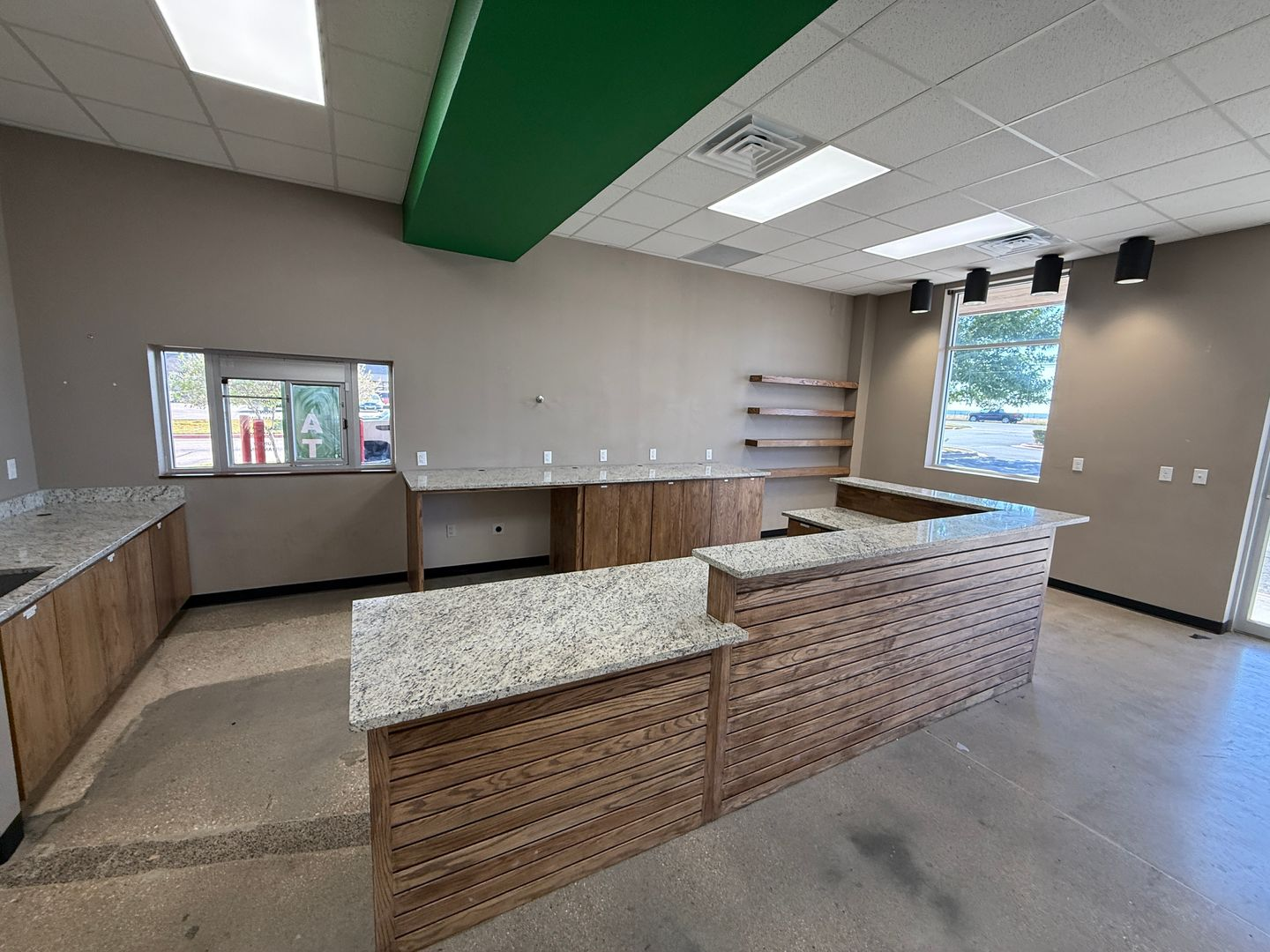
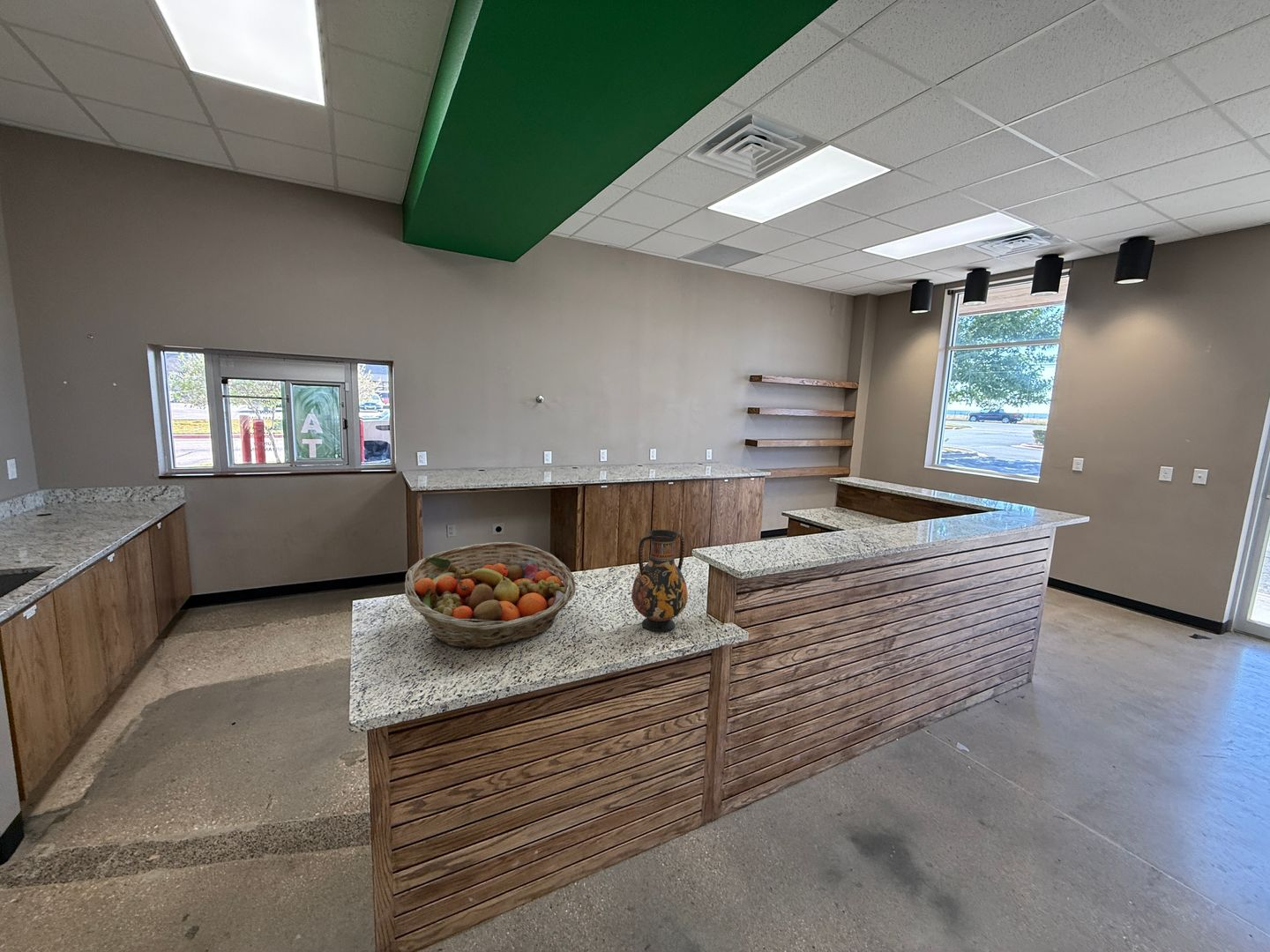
+ vase [631,529,689,633]
+ fruit basket [404,541,577,650]
